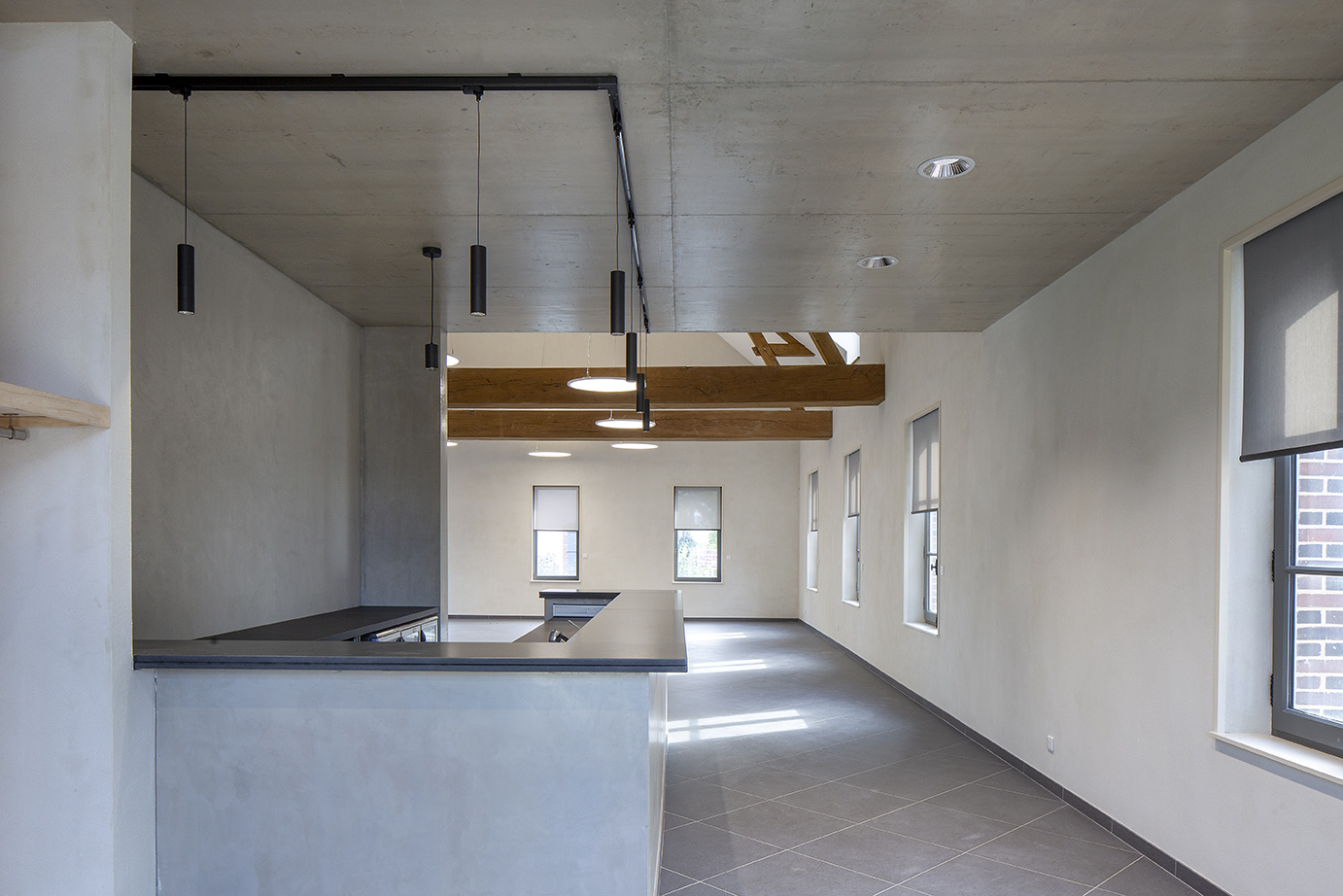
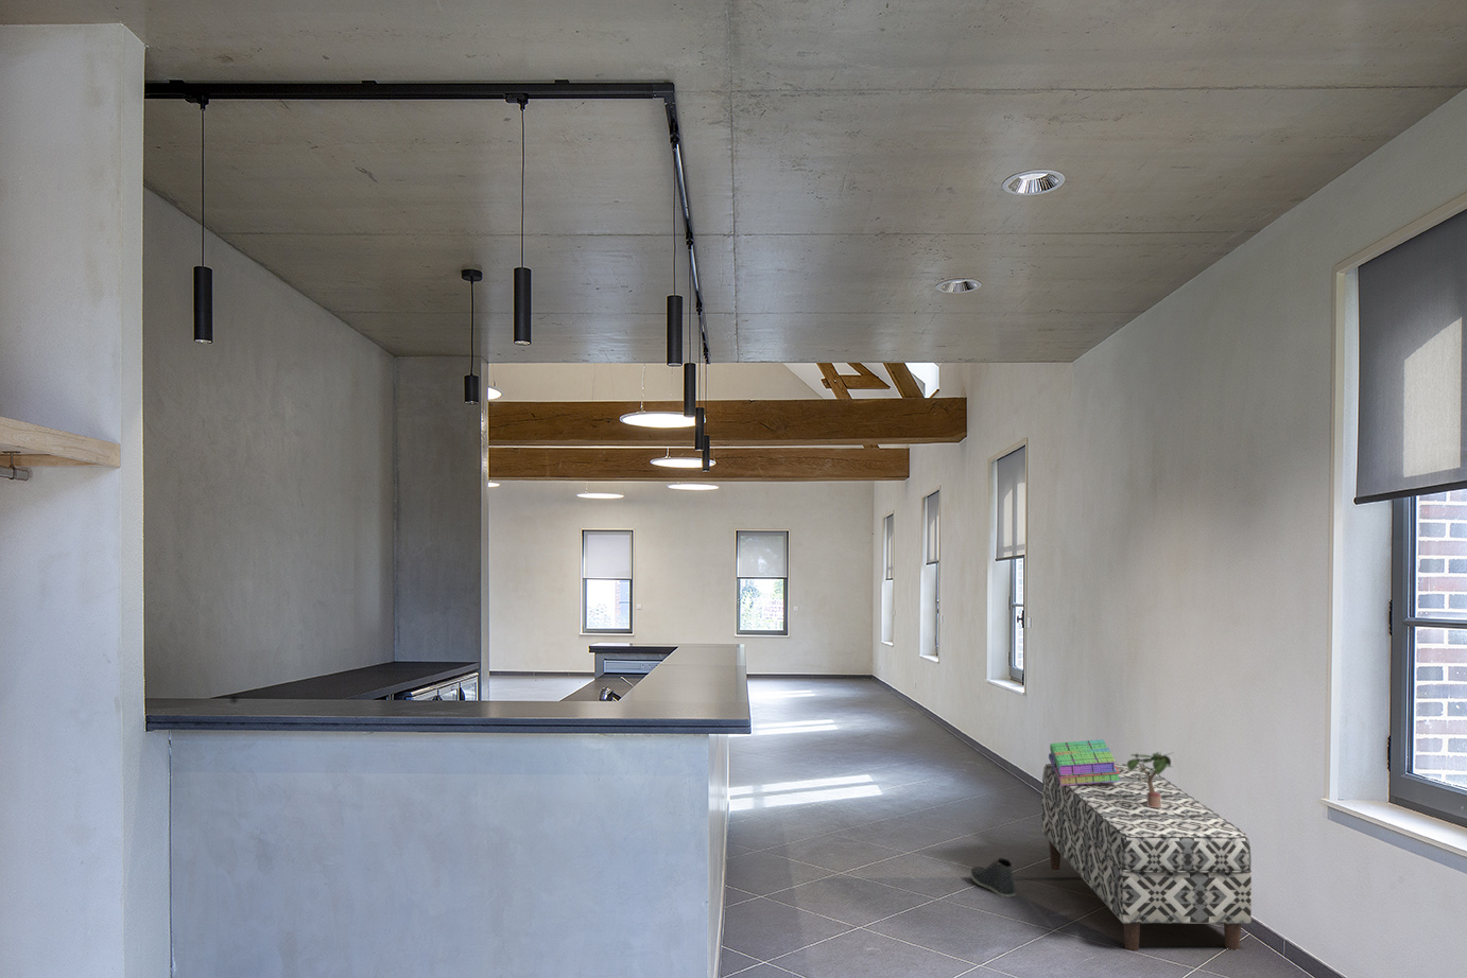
+ potted plant [1123,751,1173,808]
+ sneaker [970,857,1017,898]
+ stack of books [1048,738,1121,786]
+ bench [1040,763,1253,952]
